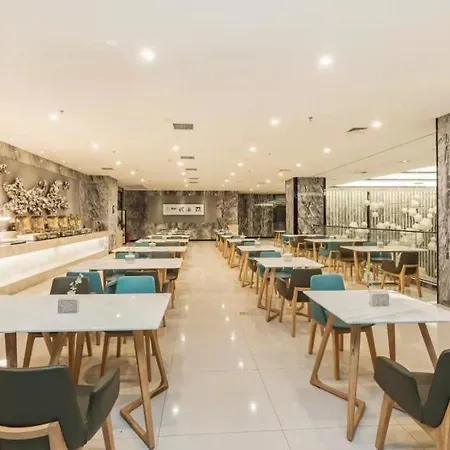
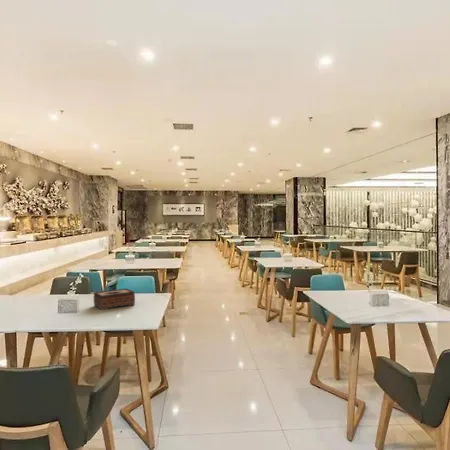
+ tissue box [93,287,136,311]
